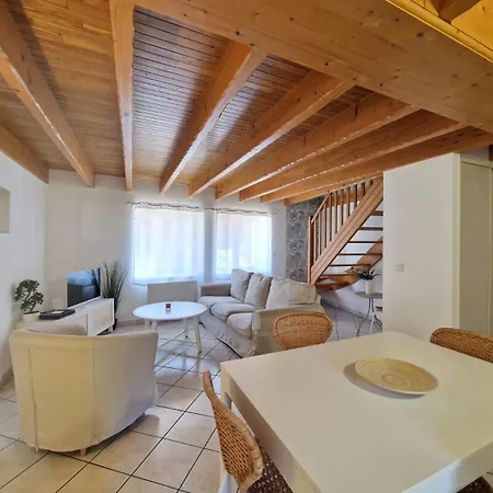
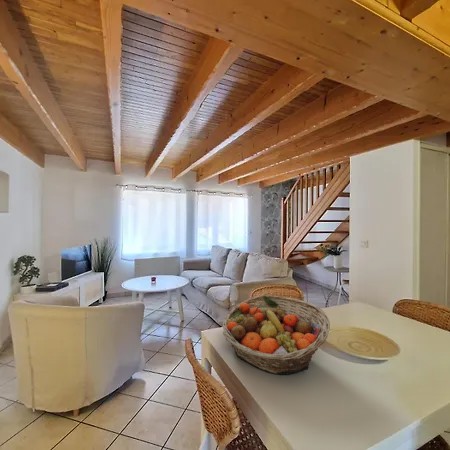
+ fruit basket [221,294,331,375]
